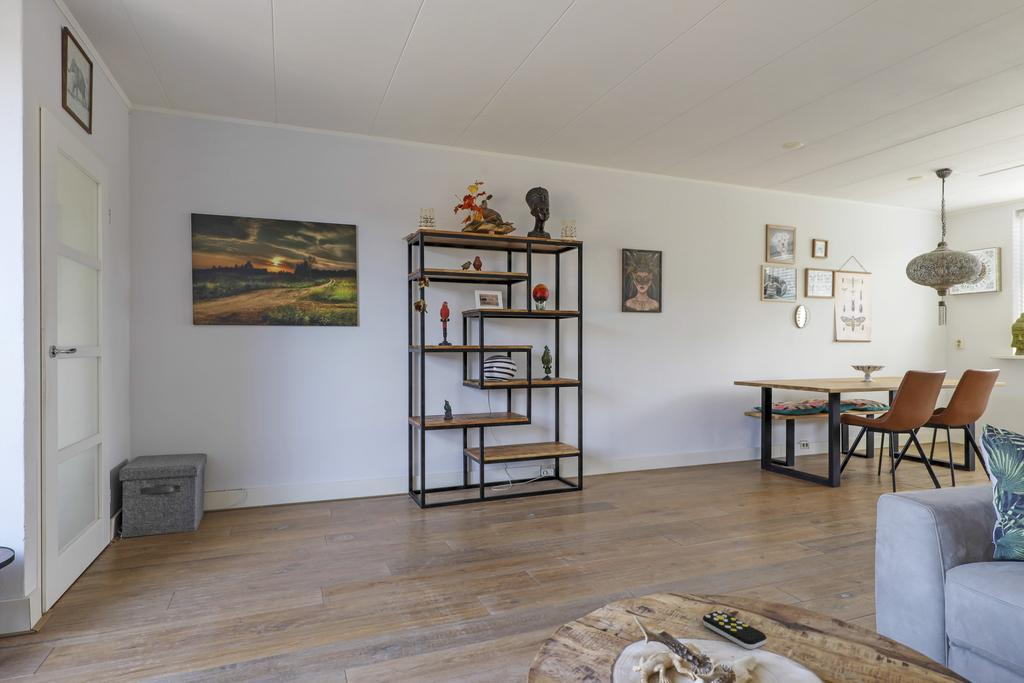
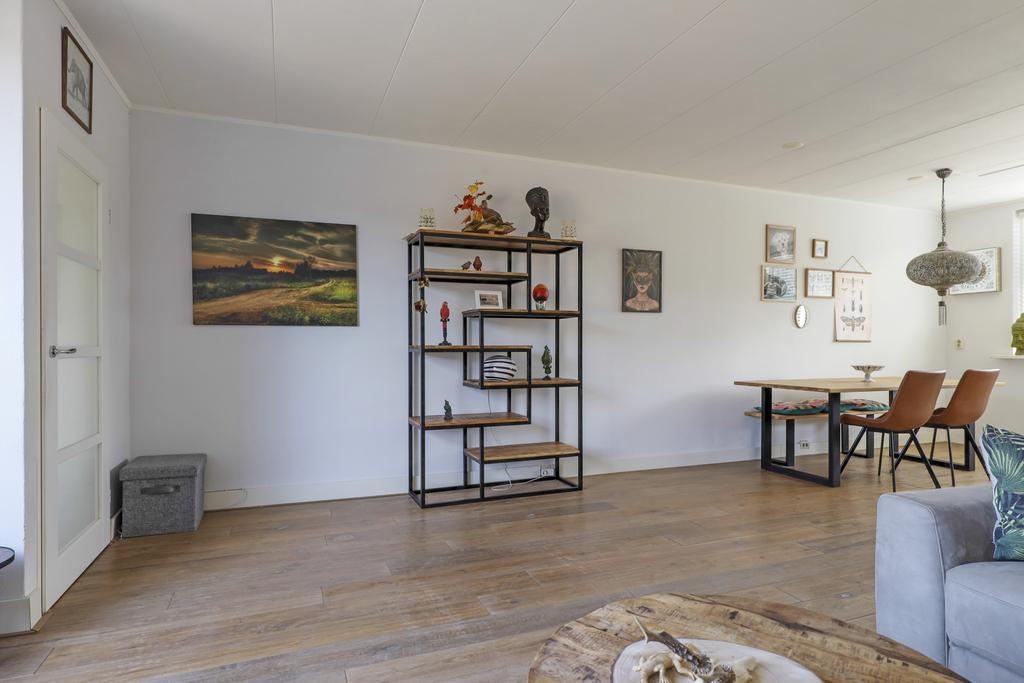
- remote control [702,610,767,650]
